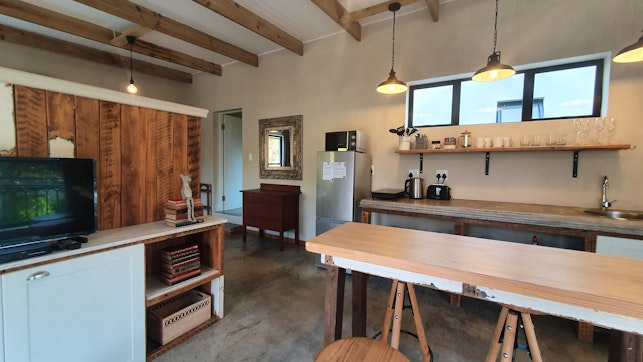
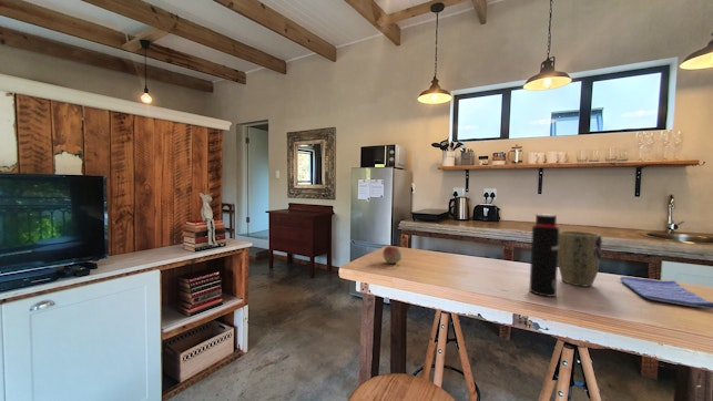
+ plant pot [558,230,603,287]
+ water bottle [529,213,560,298]
+ dish towel [619,276,713,310]
+ fruit [381,245,403,265]
